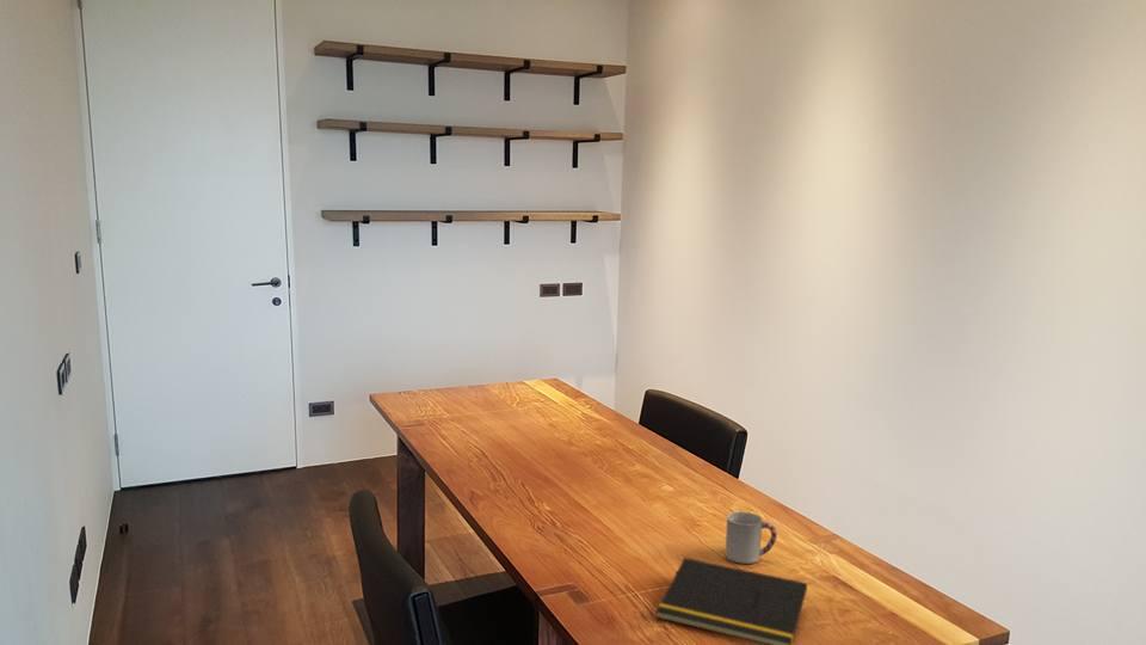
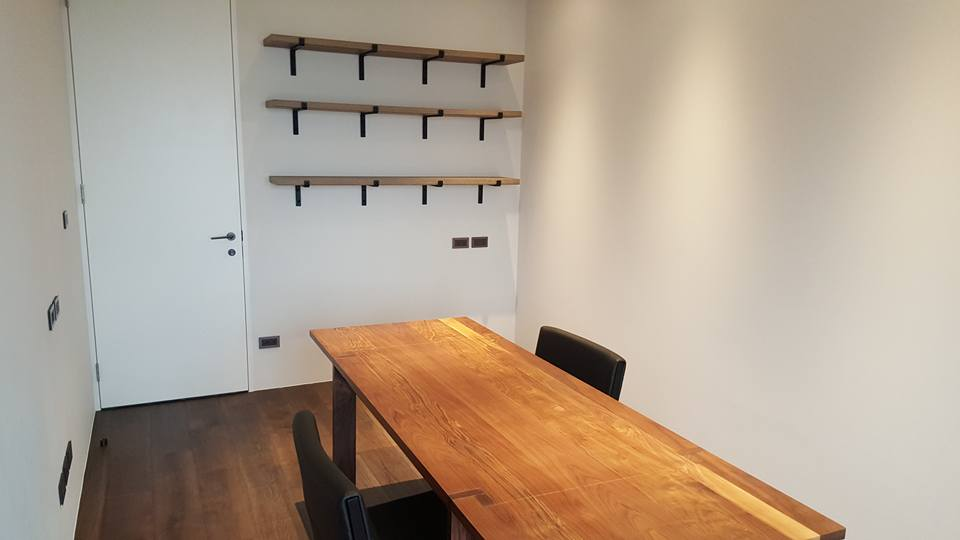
- cup [725,510,778,565]
- notepad [655,557,808,645]
